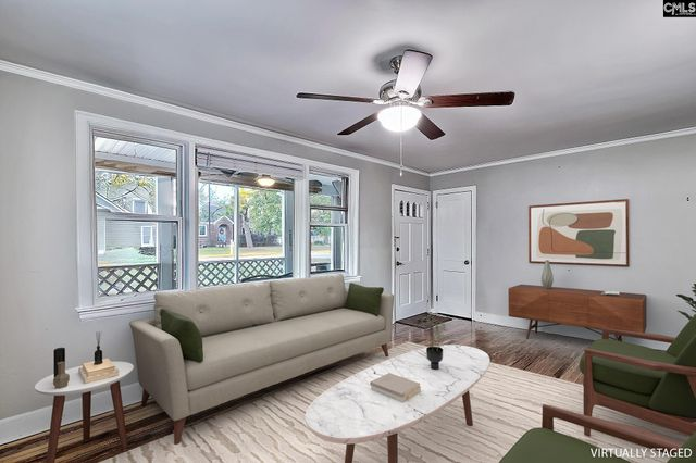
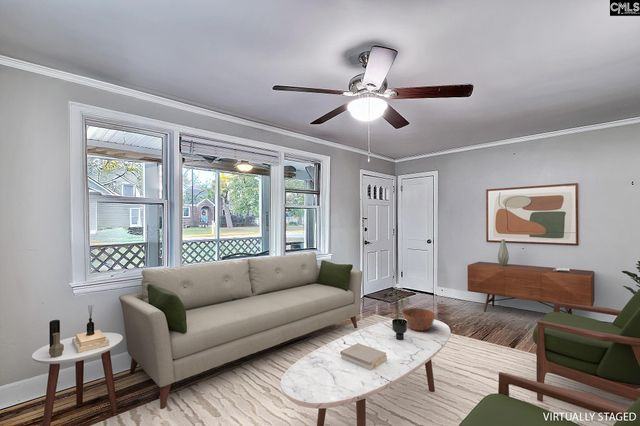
+ bowl [401,307,436,332]
